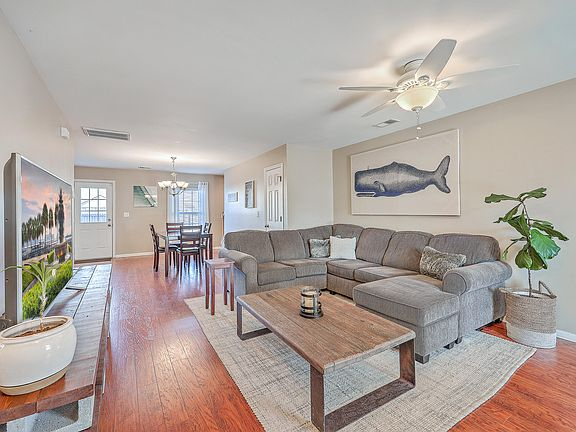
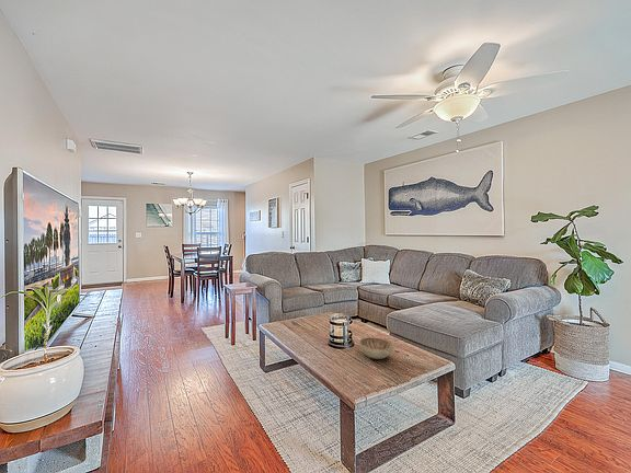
+ decorative bowl [358,336,394,360]
